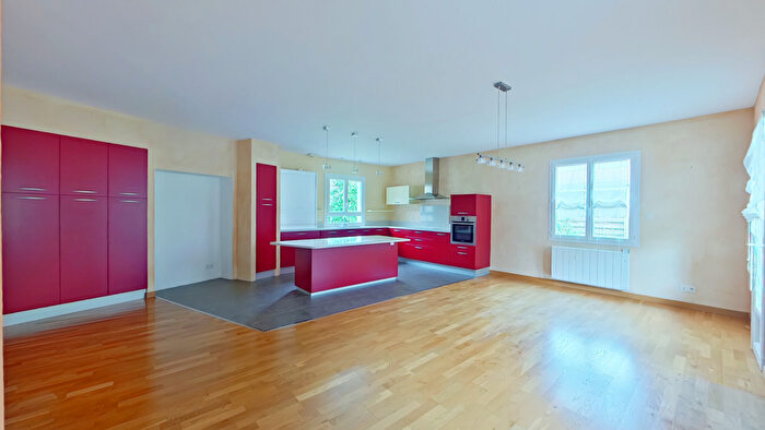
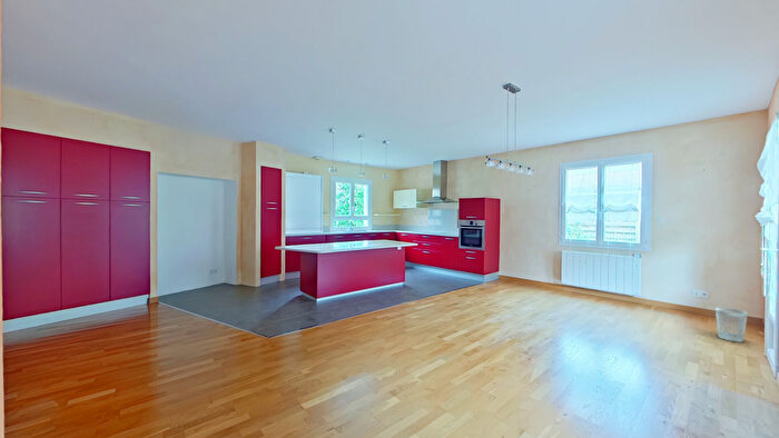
+ wastebasket [714,307,748,344]
